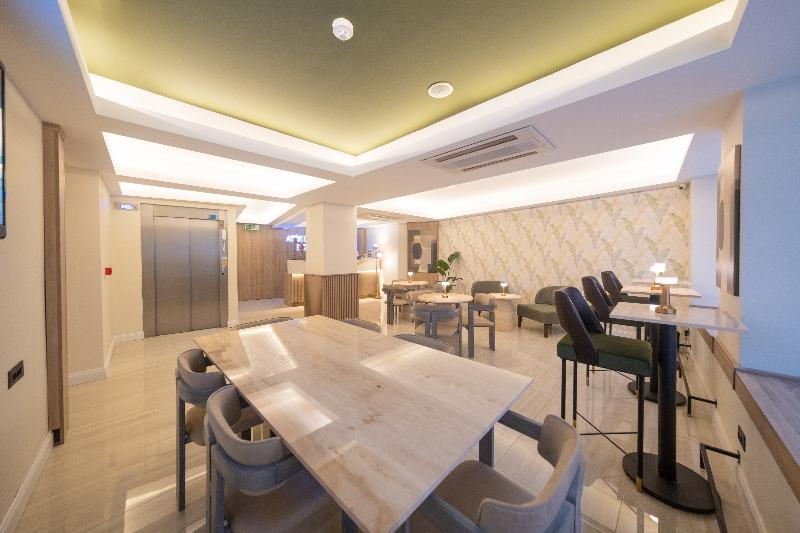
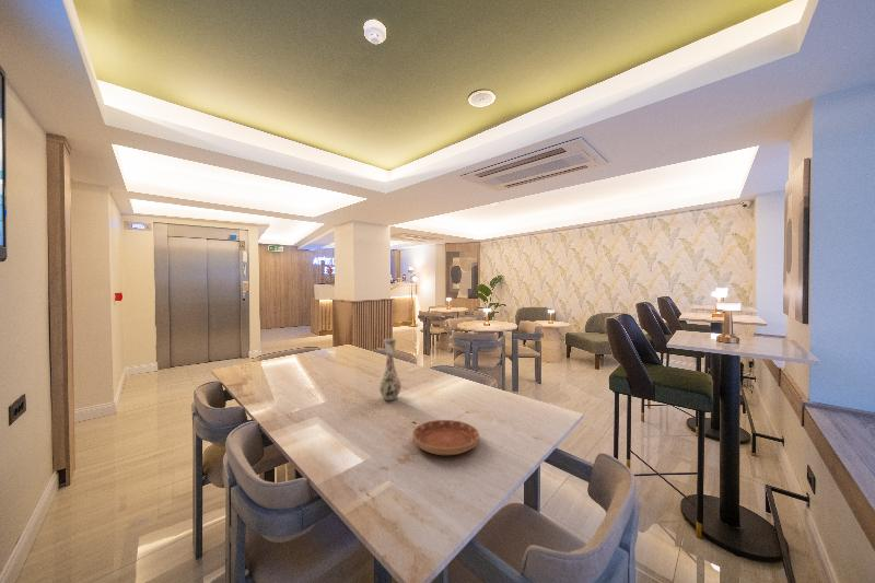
+ saucer [411,419,480,456]
+ vase [377,338,402,401]
